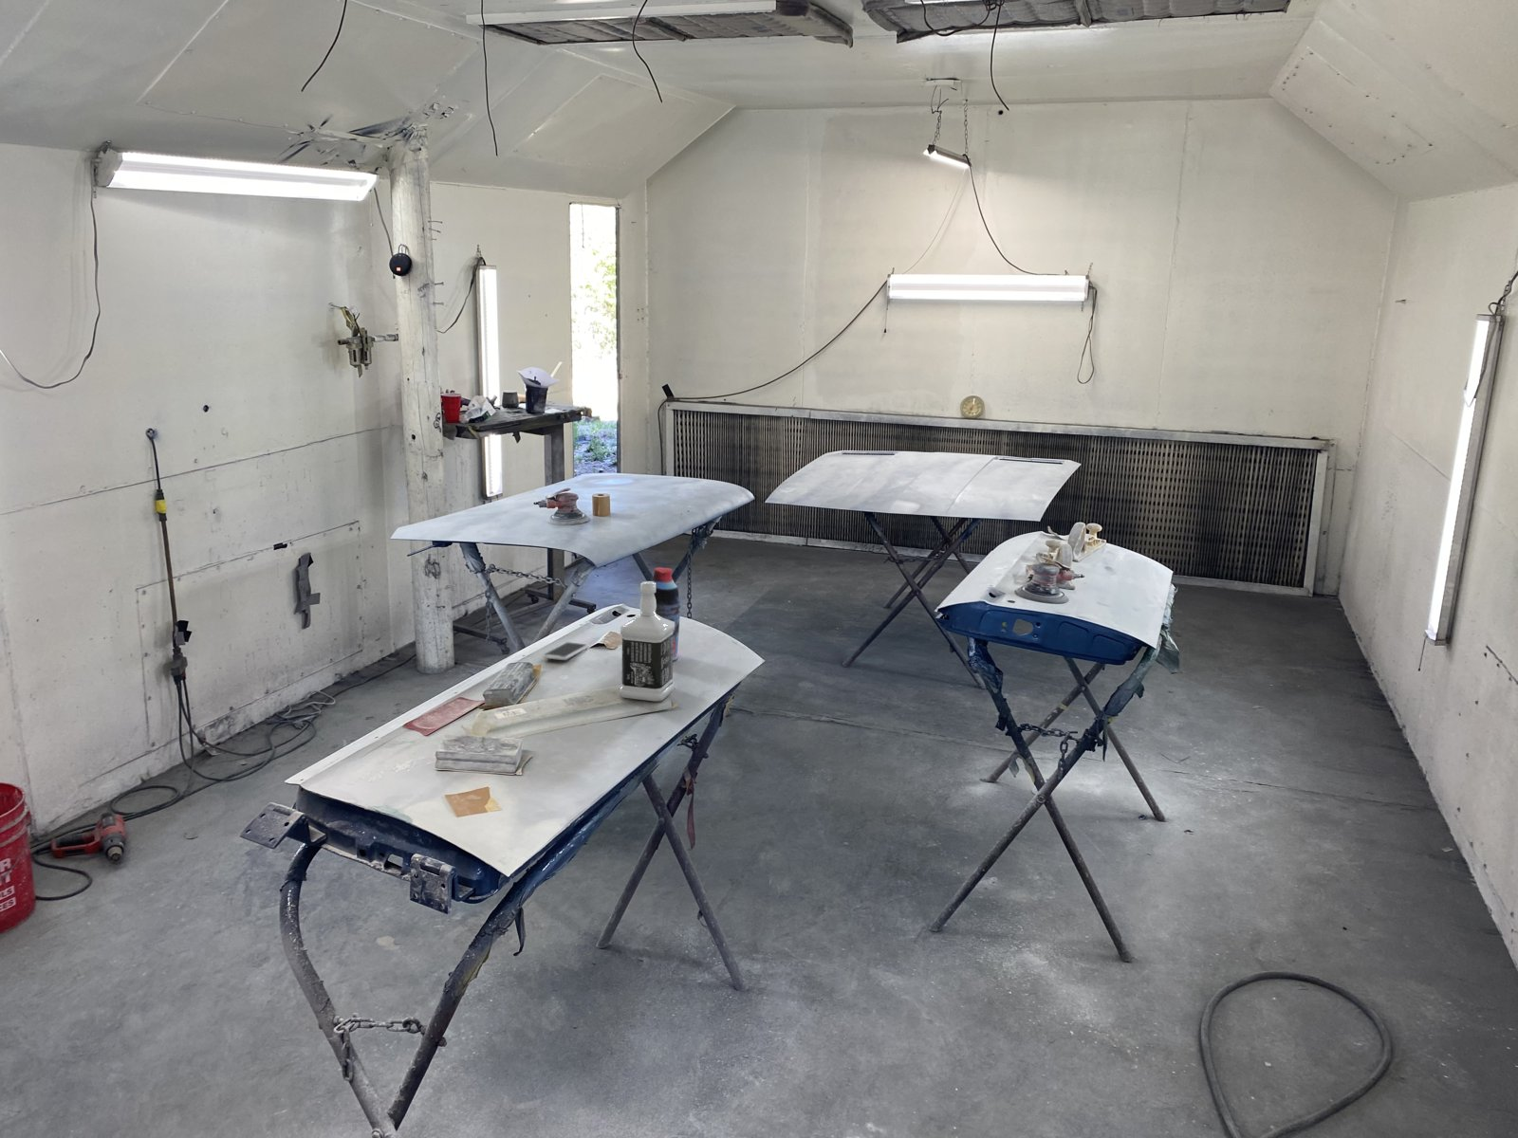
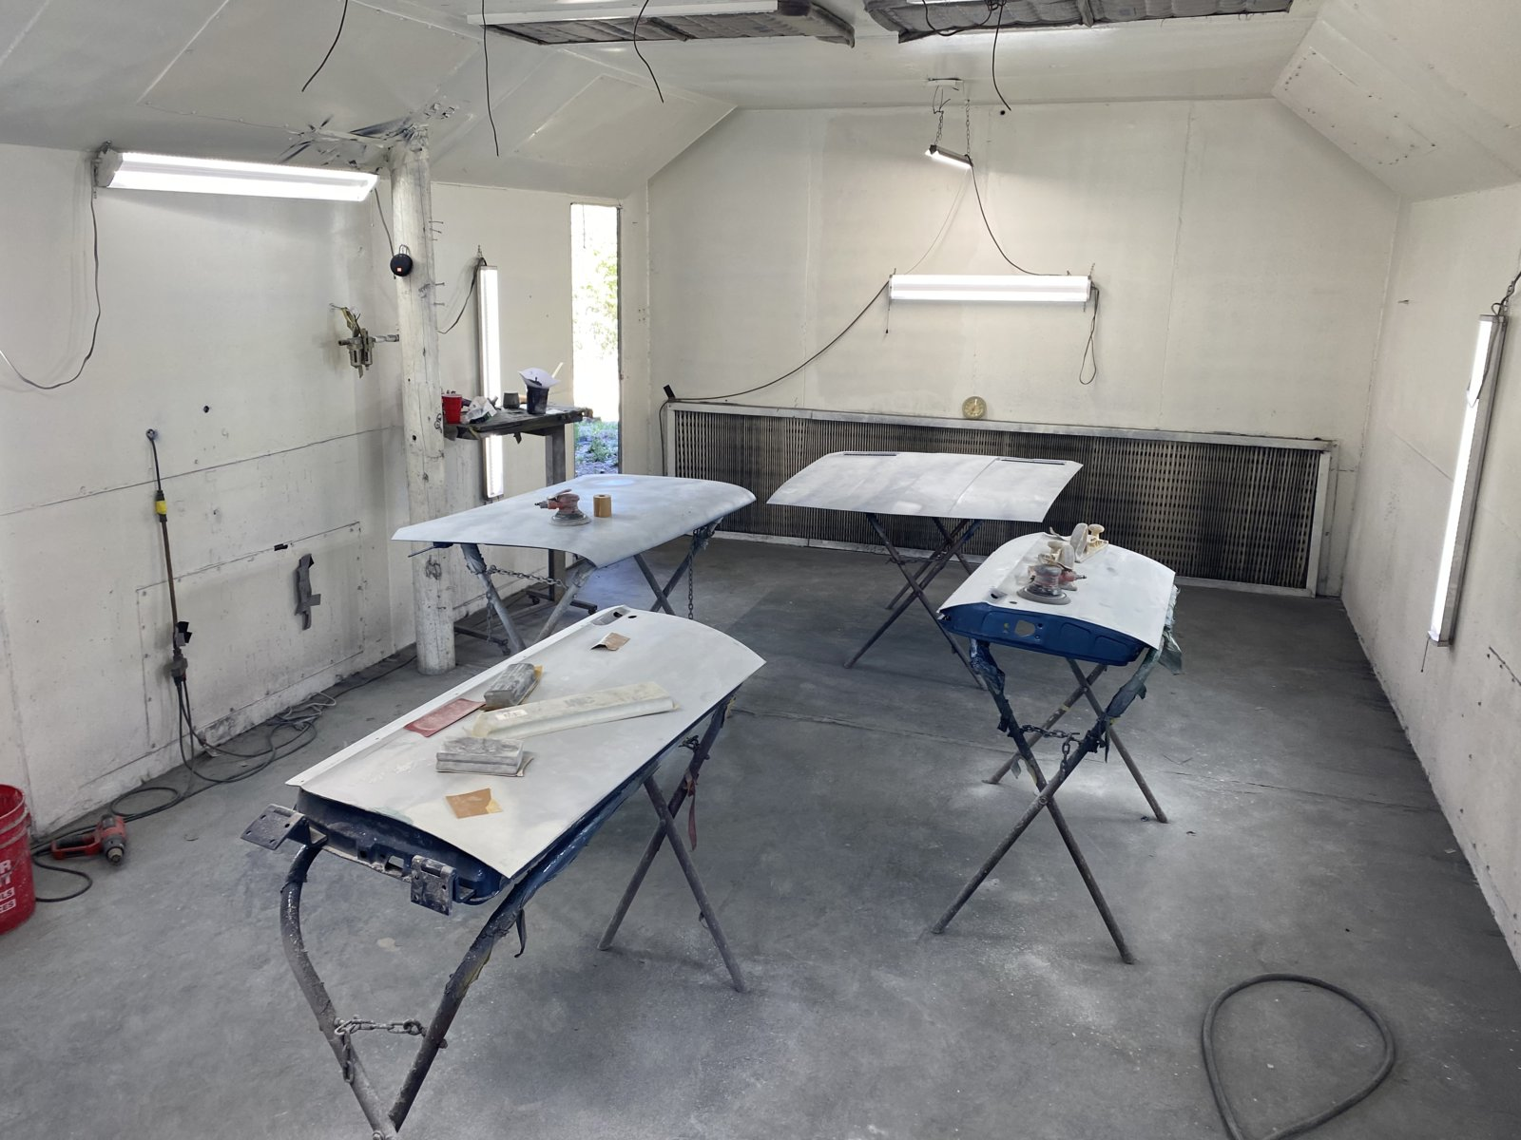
- smartphone [541,641,589,661]
- bottle [651,567,681,662]
- bottle [619,581,675,702]
